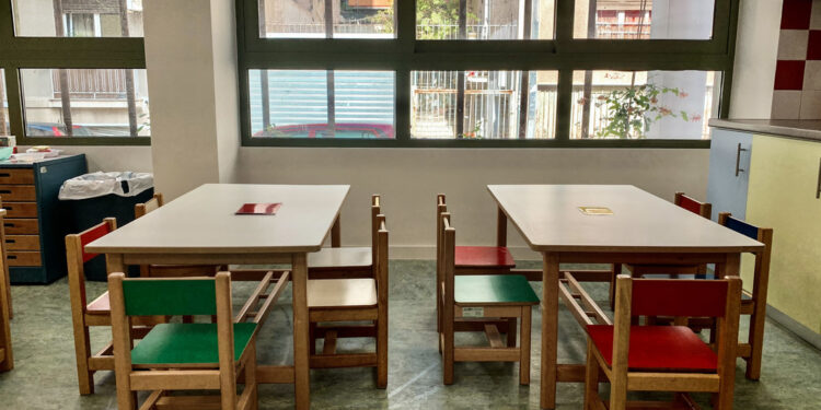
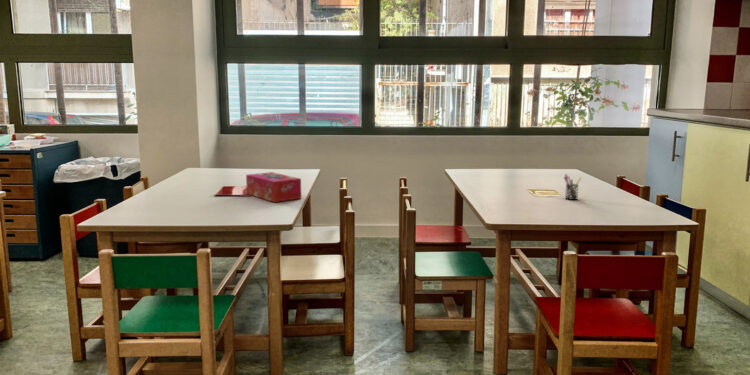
+ pen holder [563,173,582,201]
+ tissue box [245,171,302,203]
